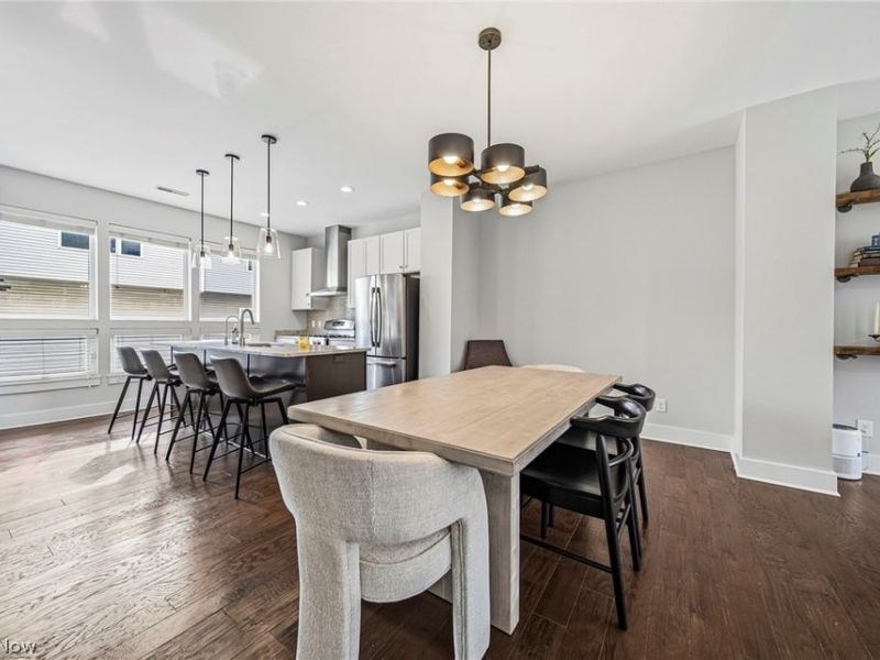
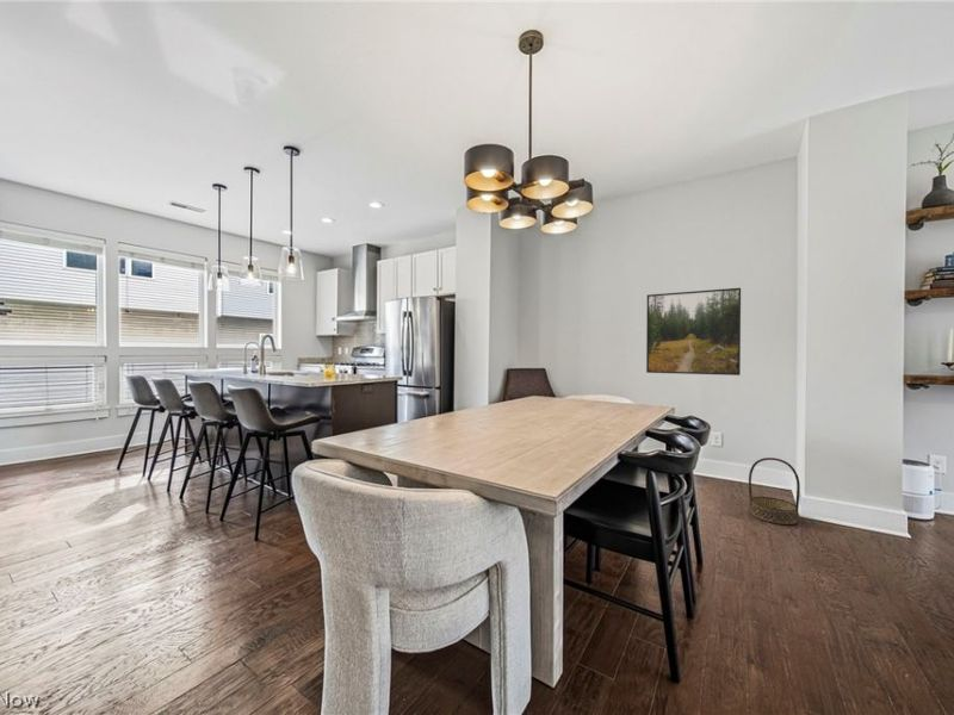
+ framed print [645,287,742,377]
+ basket [748,456,801,526]
